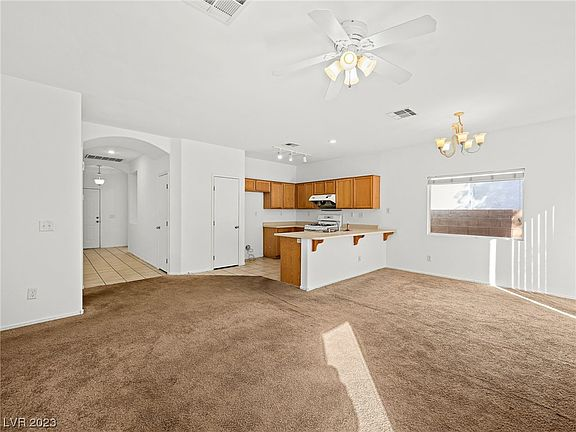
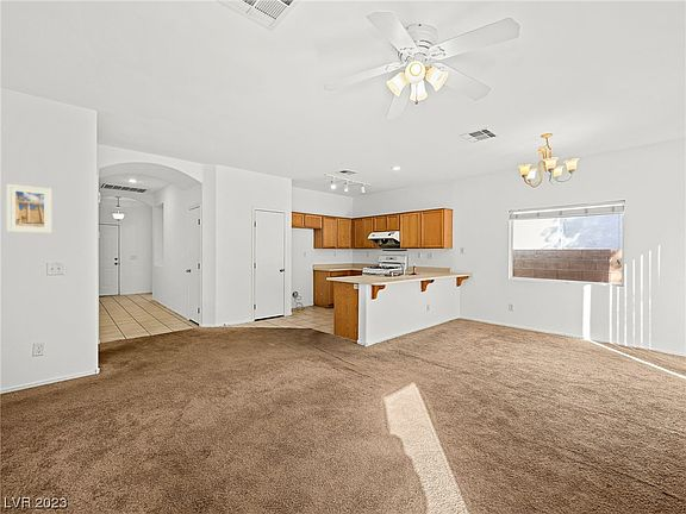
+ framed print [6,183,54,234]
